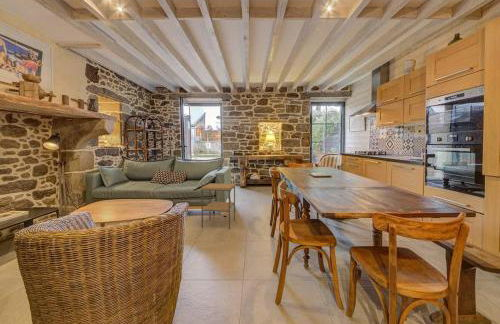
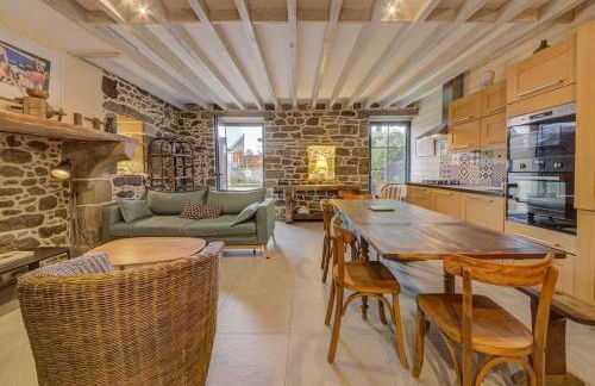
- side table [200,182,236,230]
